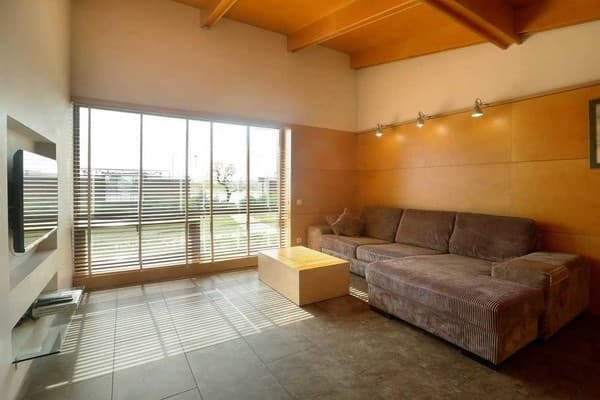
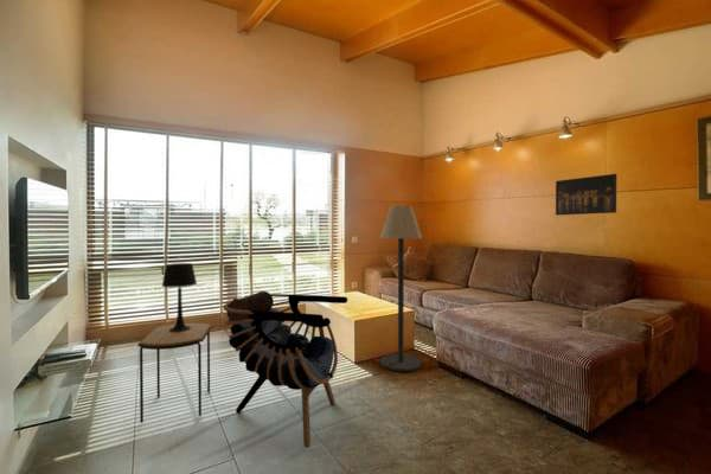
+ table lamp [161,262,198,332]
+ floor lamp [379,205,423,372]
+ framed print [555,173,617,217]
+ side table [136,322,212,424]
+ armchair [223,290,348,448]
